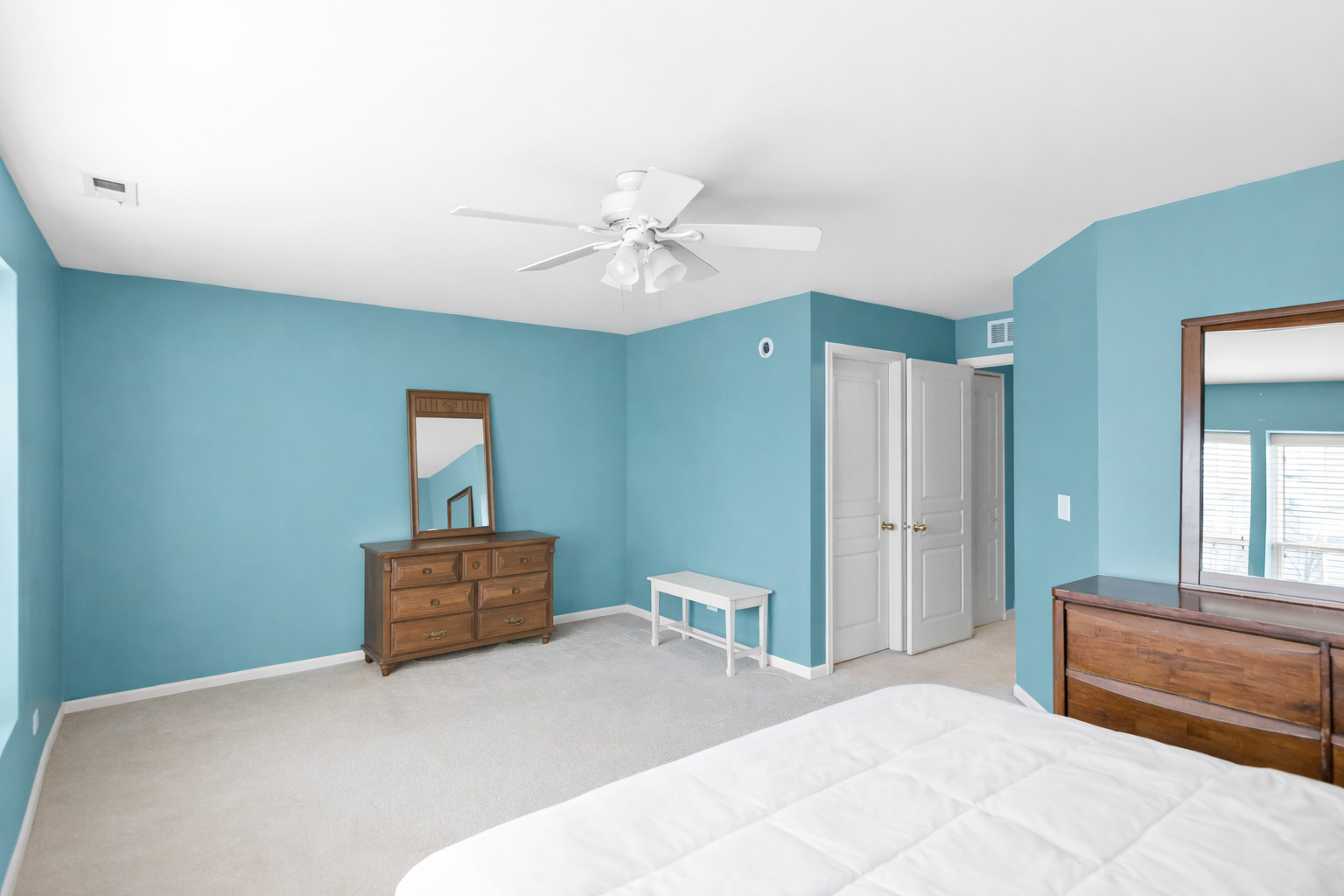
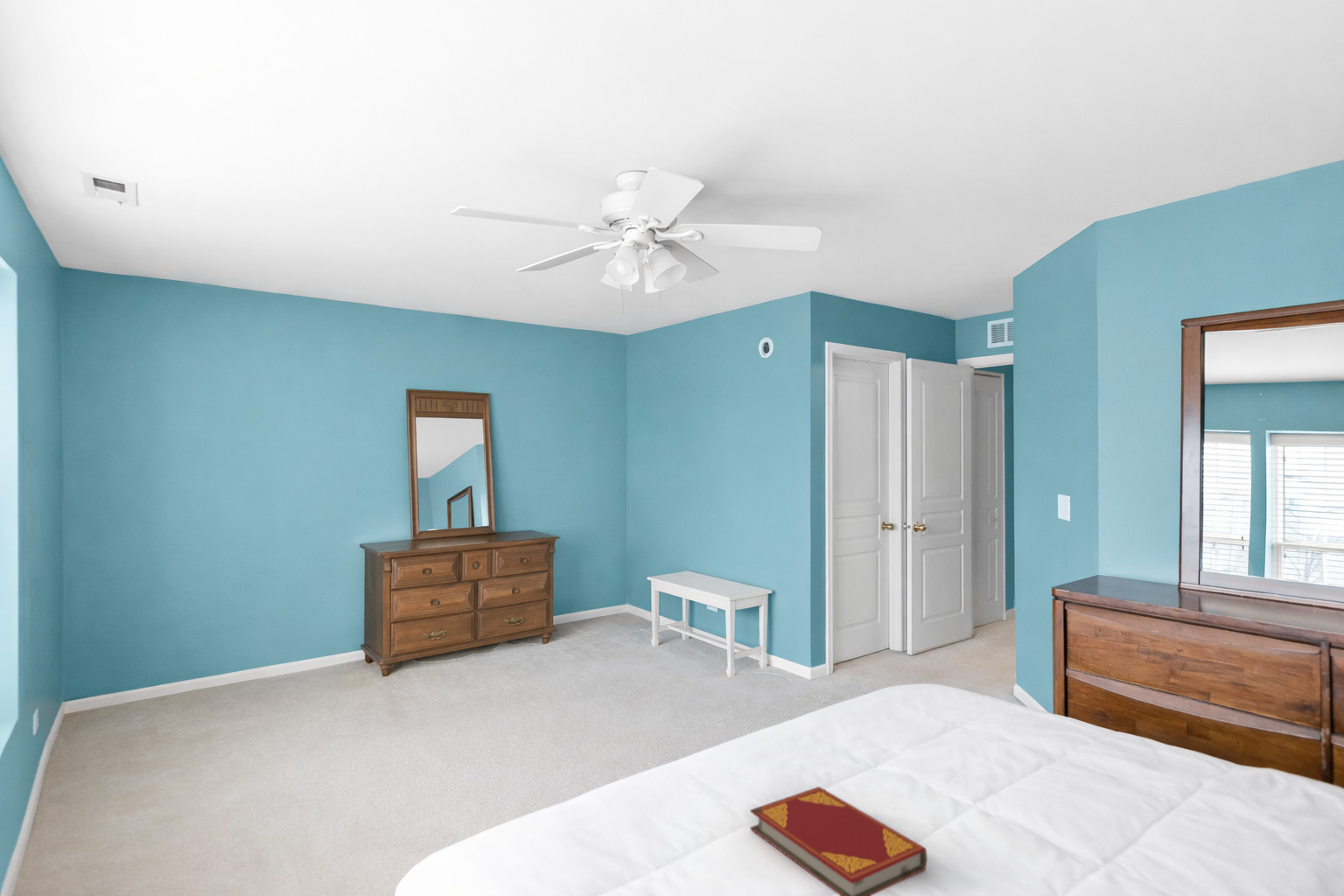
+ hardback book [749,786,928,896]
